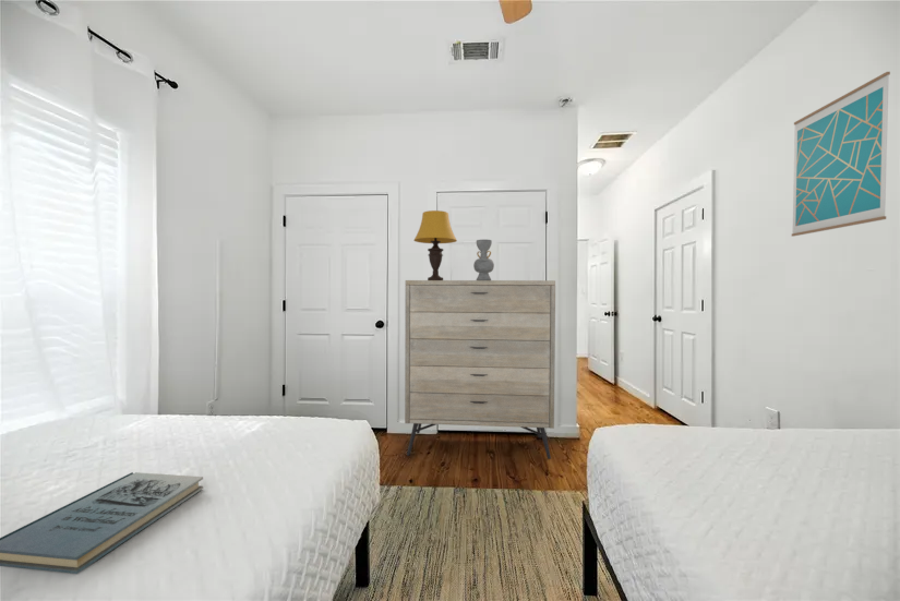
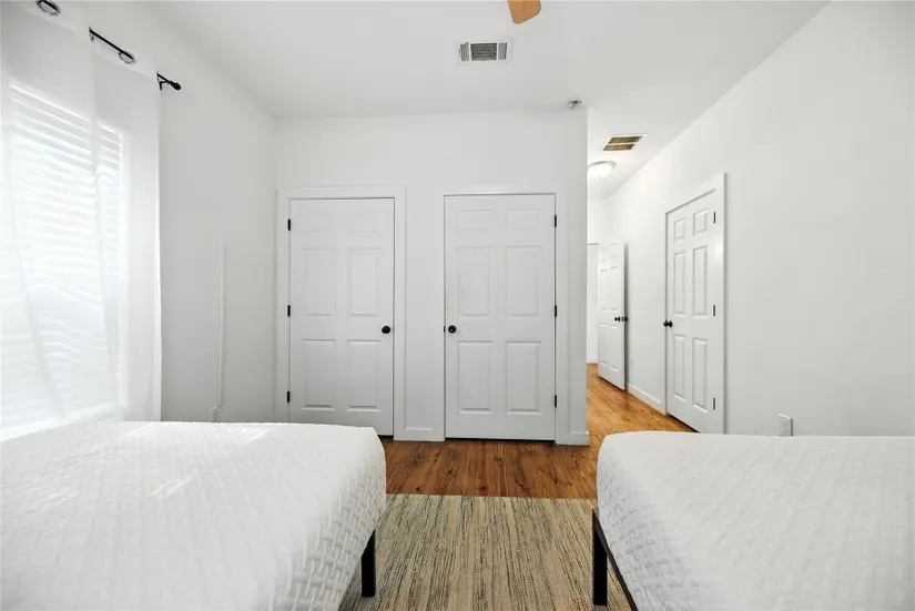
- wall art [791,71,891,238]
- decorative vase [472,239,495,280]
- book [0,471,204,575]
- table lamp [412,209,458,280]
- dresser [404,279,556,459]
